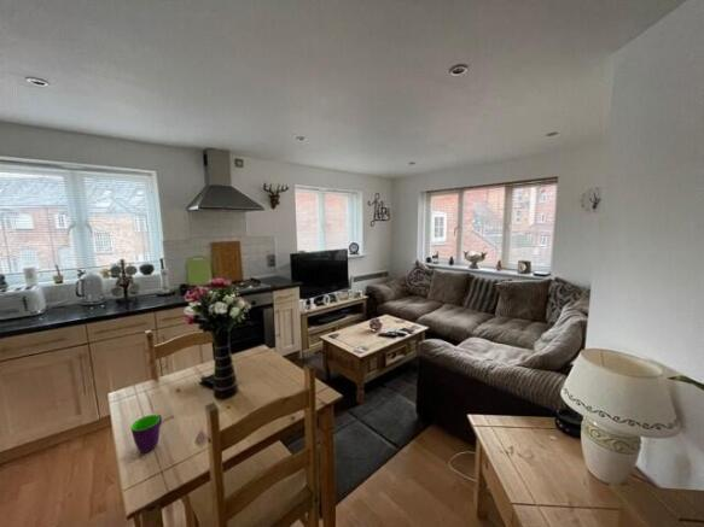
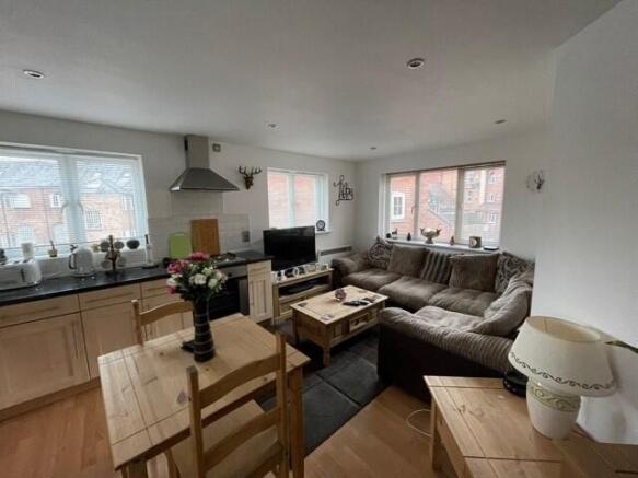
- mug [129,414,163,453]
